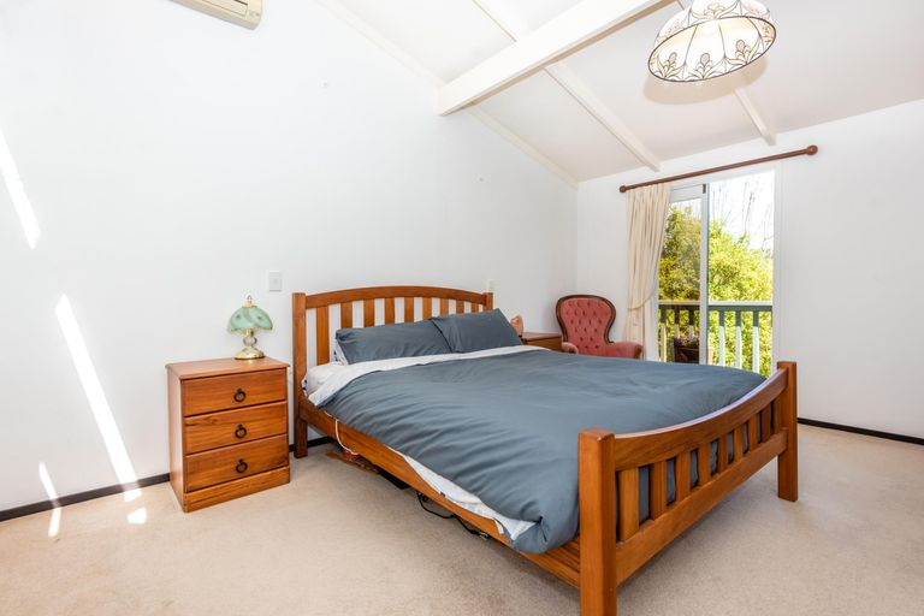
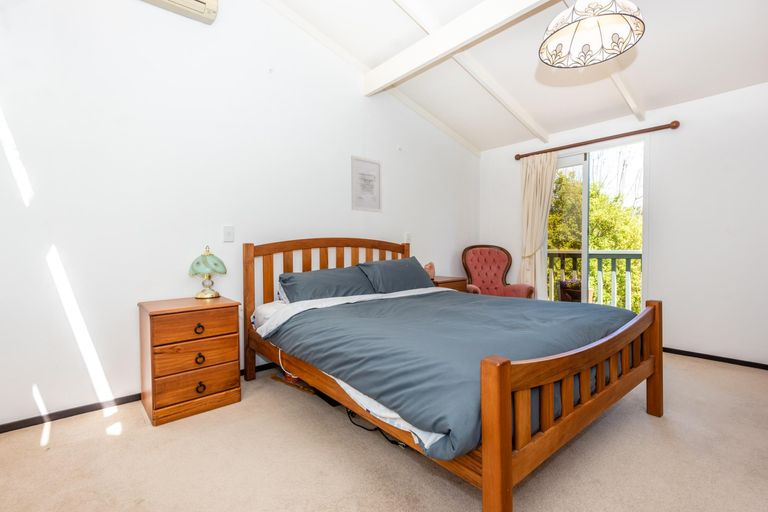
+ wall art [351,154,383,213]
